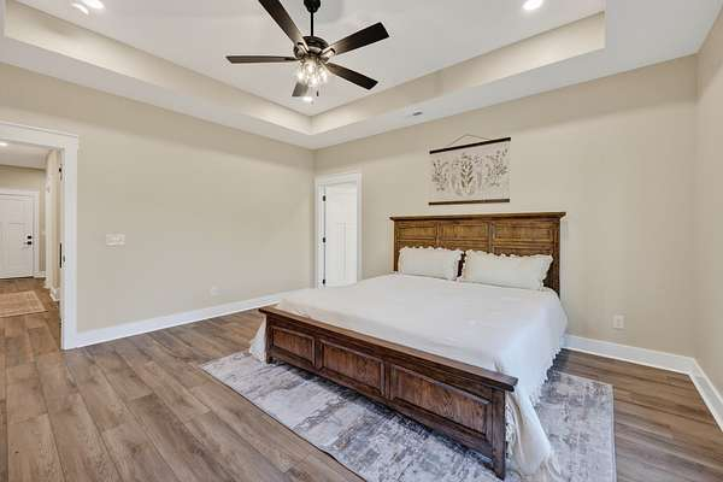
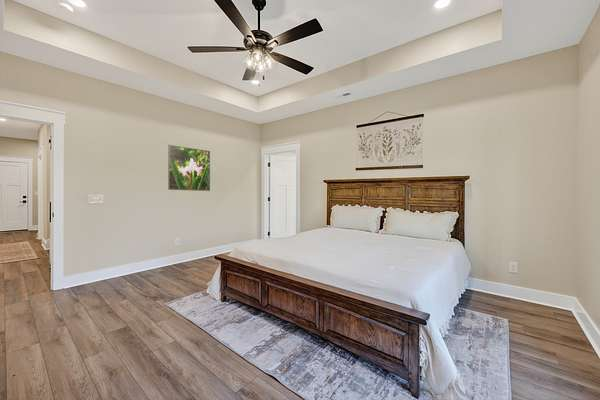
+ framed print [167,144,211,192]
